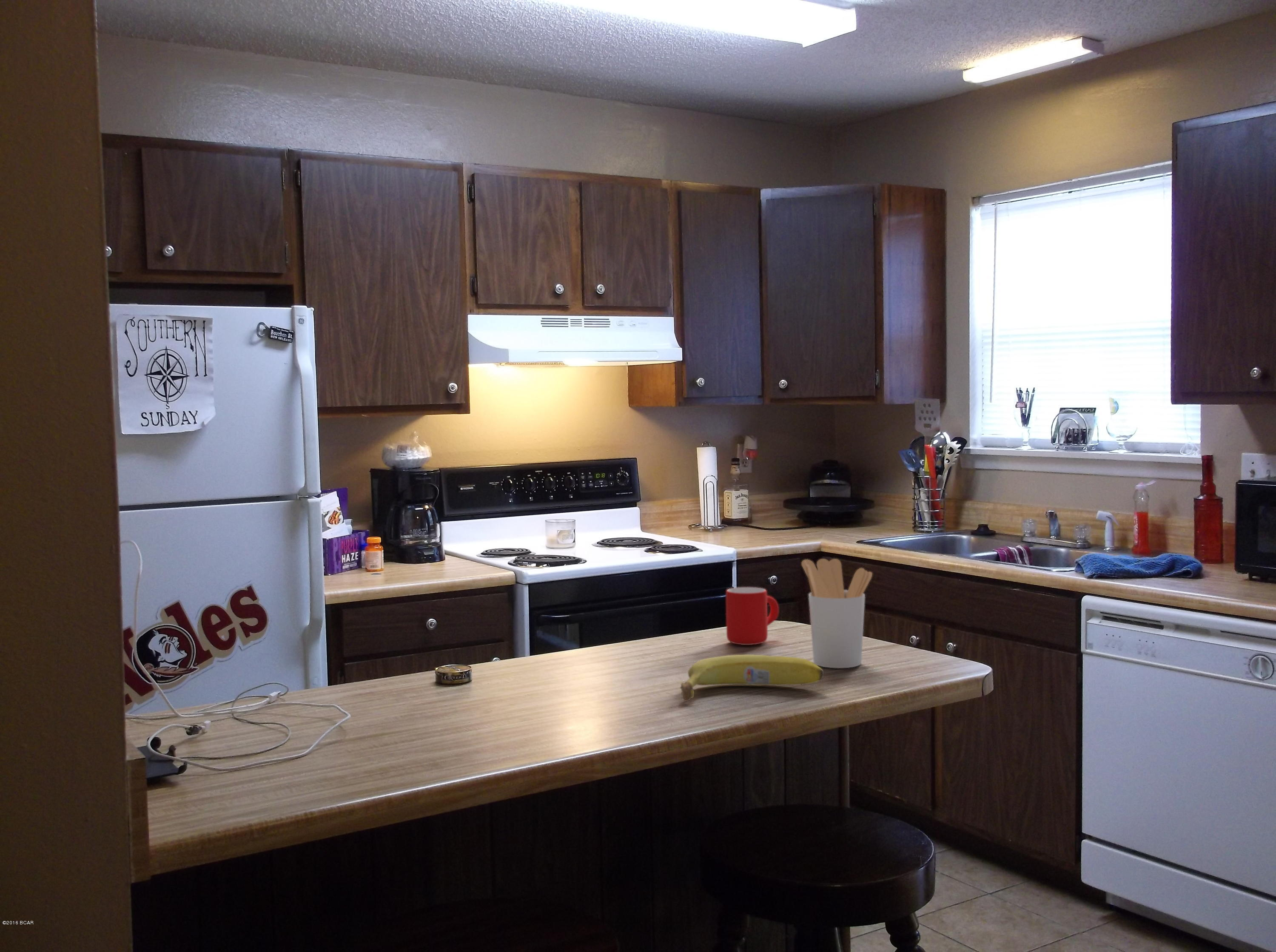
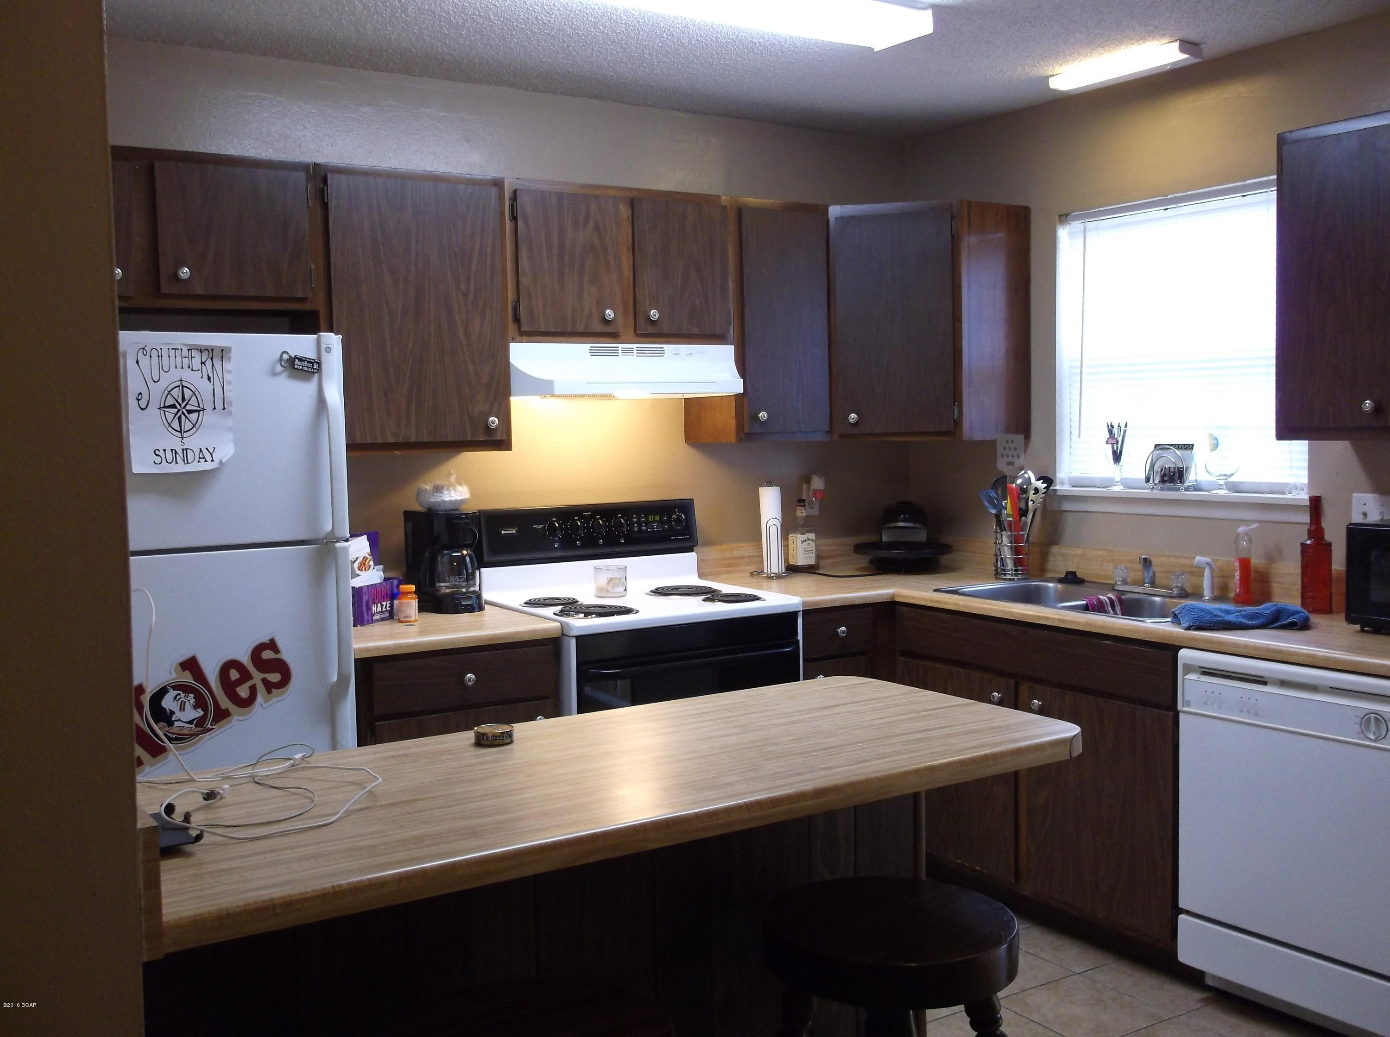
- fruit [680,654,824,702]
- utensil holder [801,558,873,668]
- mug [726,587,779,645]
